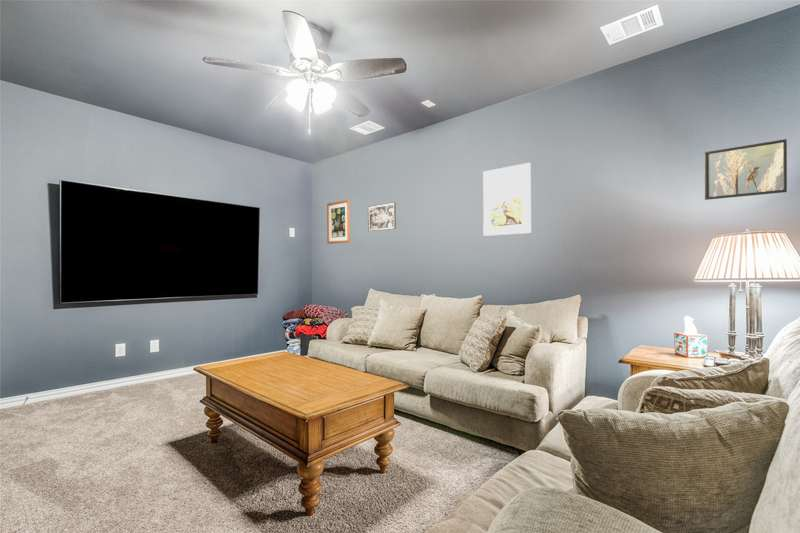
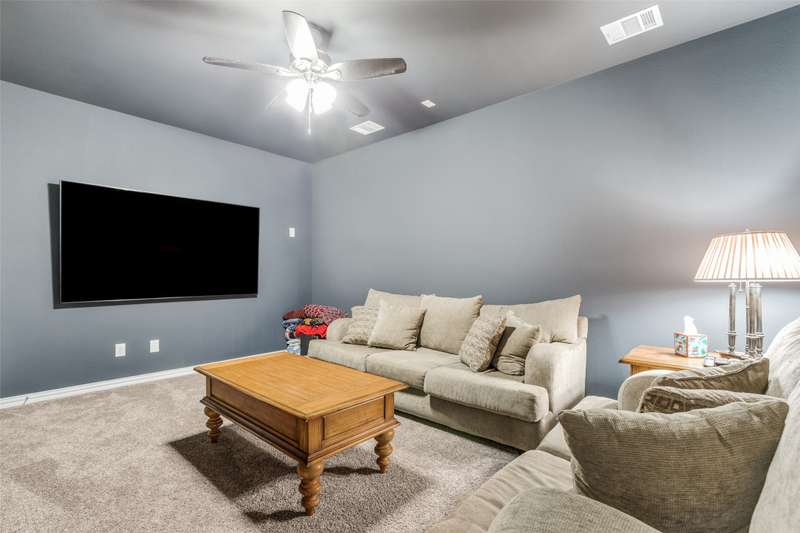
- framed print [703,138,788,201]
- wall art [326,199,351,245]
- wall art [367,201,397,232]
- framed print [482,162,532,237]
